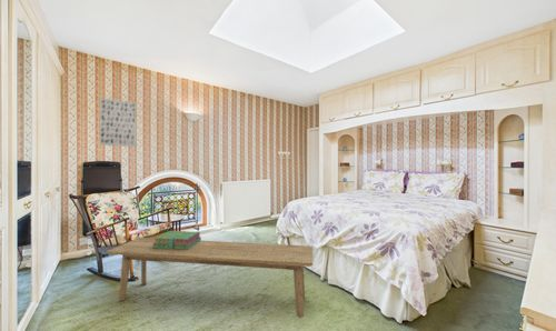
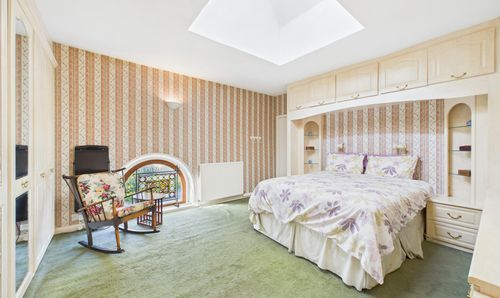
- wall art [99,97,138,148]
- bench [106,237,314,319]
- stack of books [152,230,202,250]
